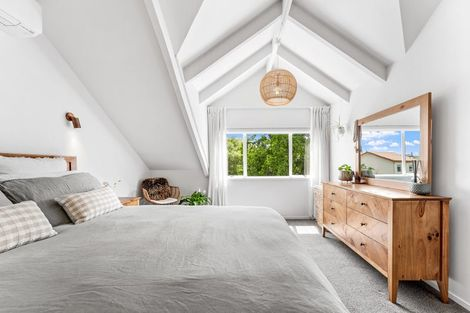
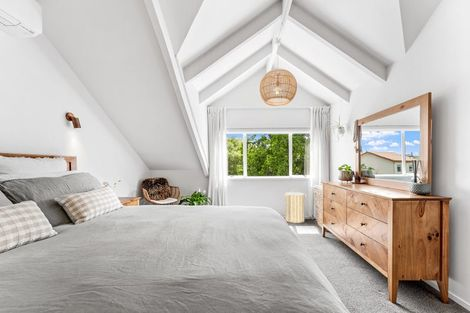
+ laundry hamper [282,188,308,224]
